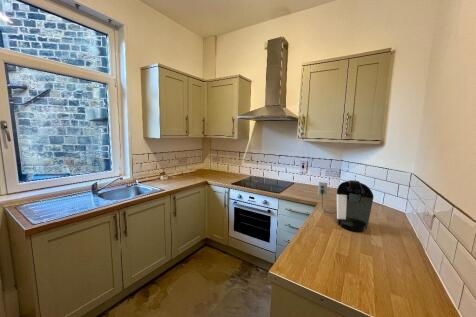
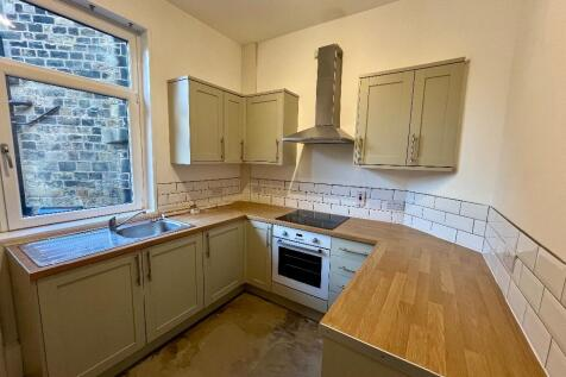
- coffee maker [317,179,375,233]
